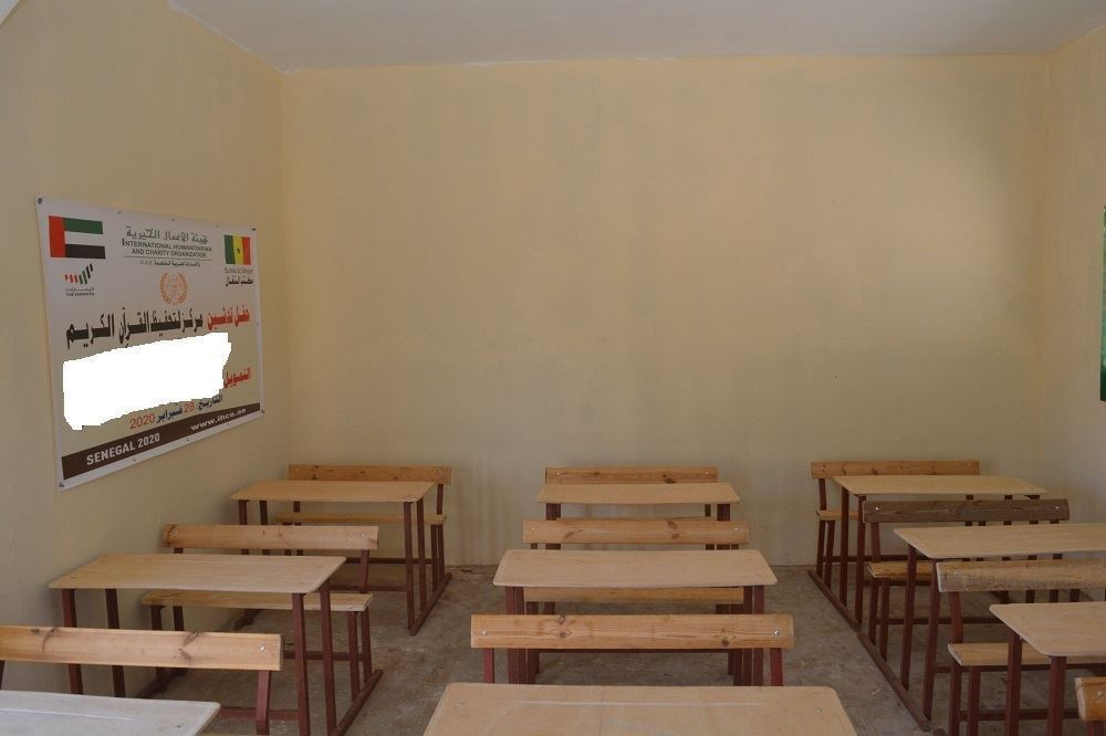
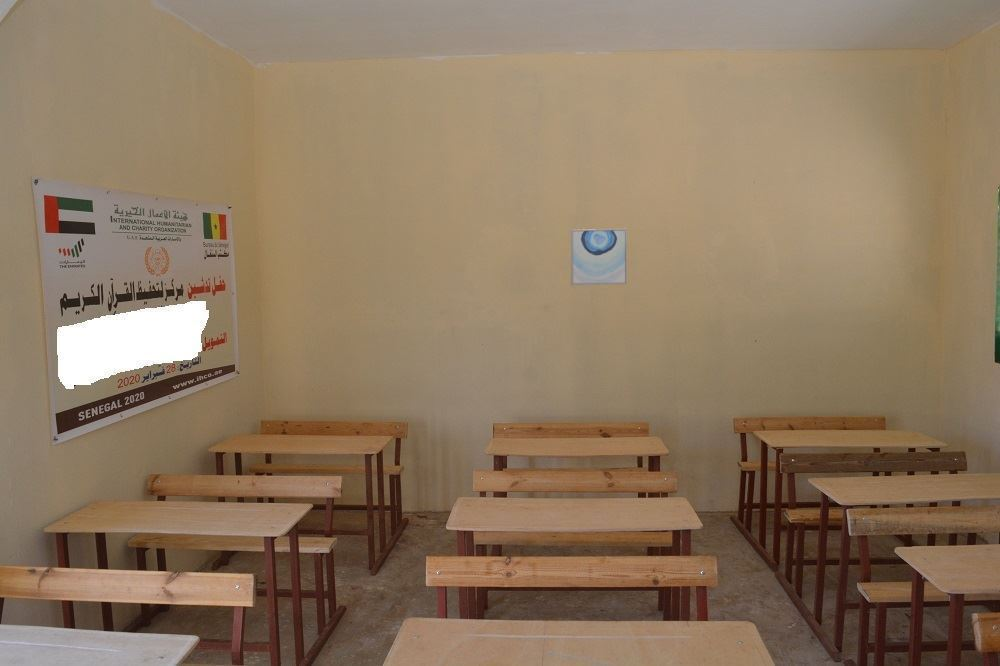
+ wall art [570,228,628,286]
